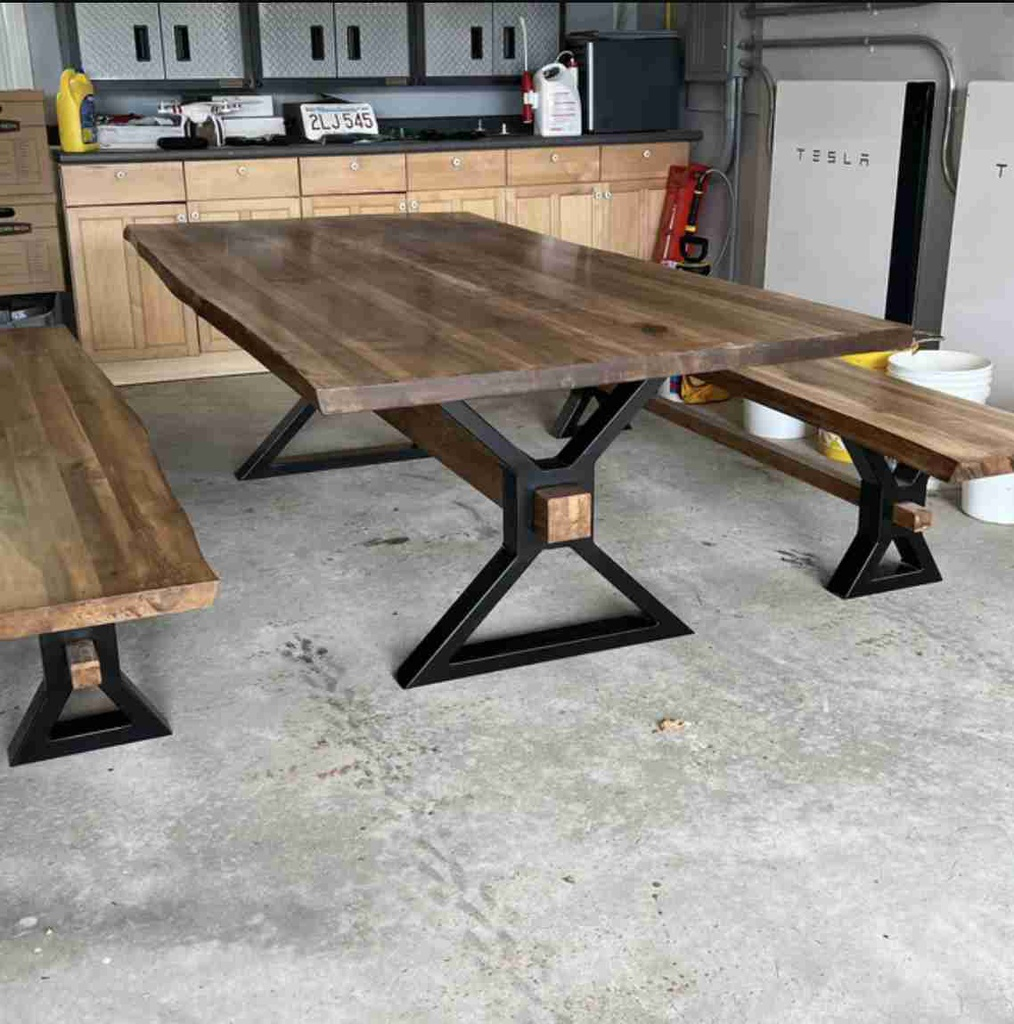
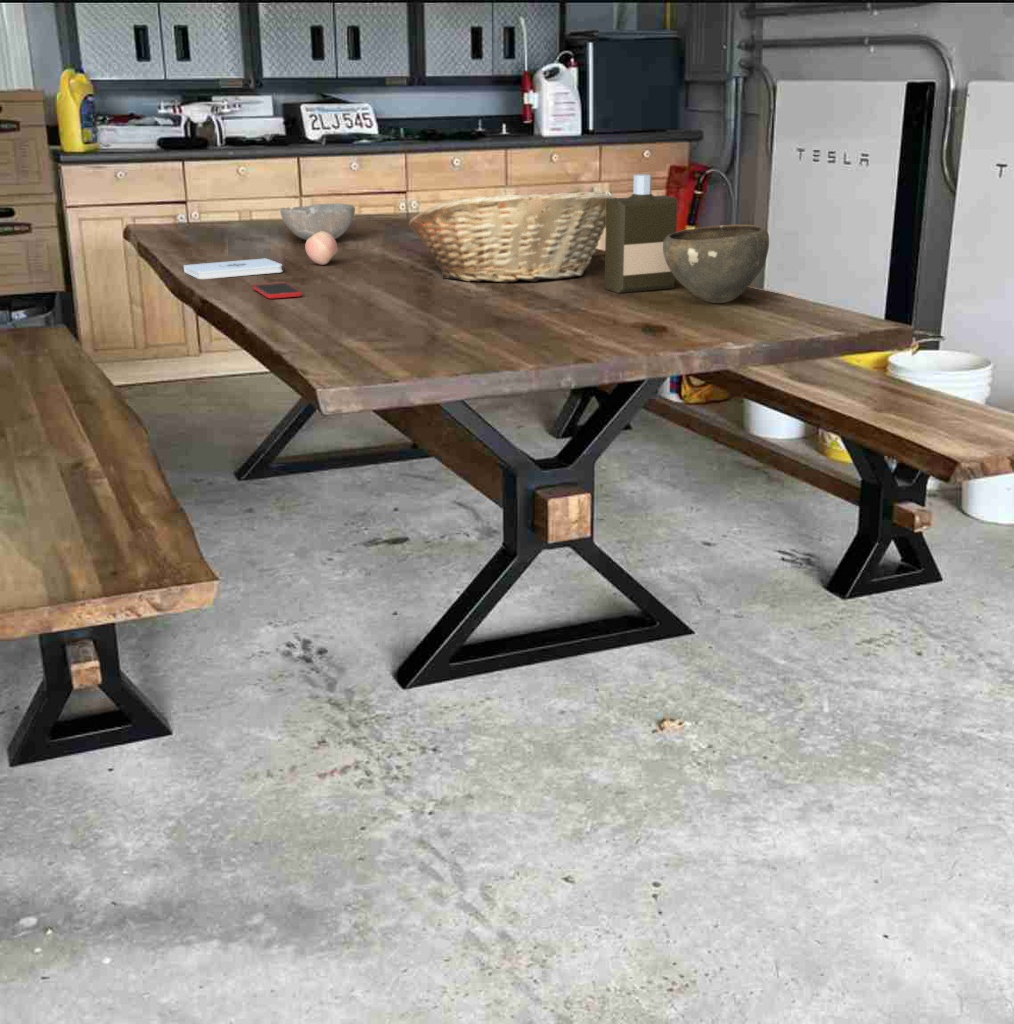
+ apple [304,231,339,266]
+ fruit basket [407,191,618,284]
+ bottle [604,173,679,294]
+ cell phone [252,281,303,300]
+ notepad [183,257,284,280]
+ bowl [663,224,770,304]
+ bowl [279,202,356,241]
